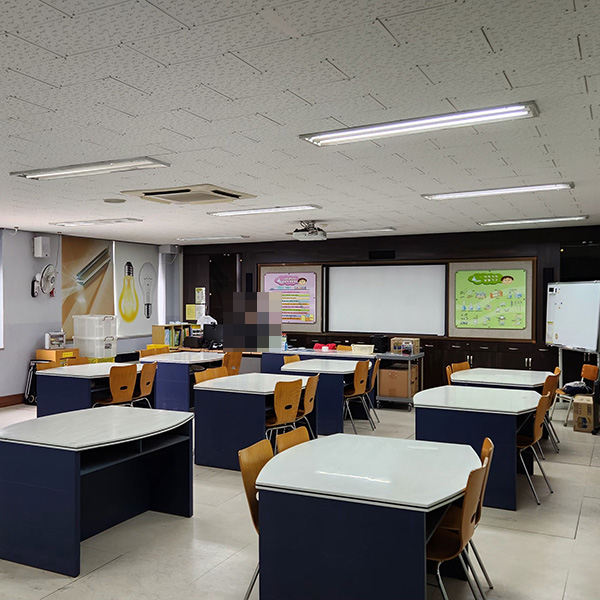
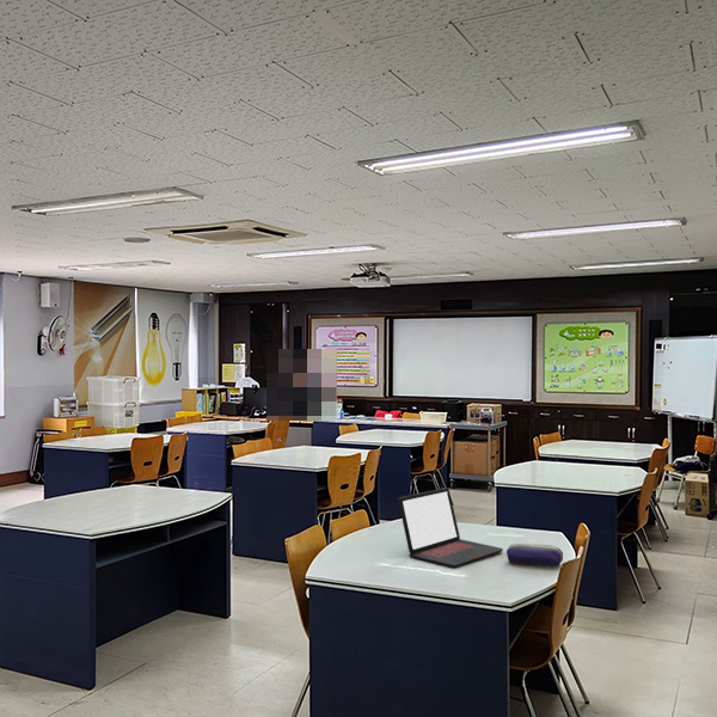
+ pencil case [505,543,564,568]
+ laptop [397,486,504,569]
